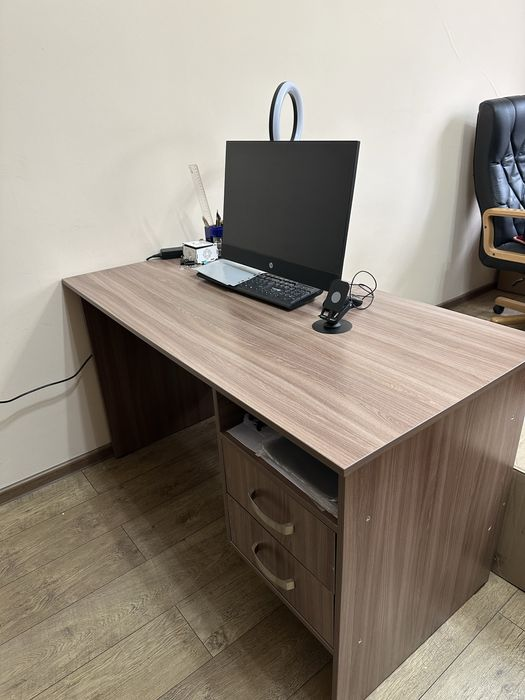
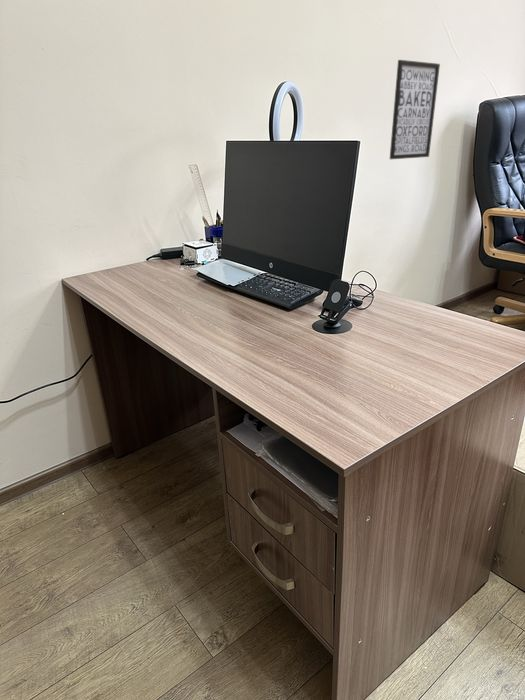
+ wall art [389,59,441,160]
